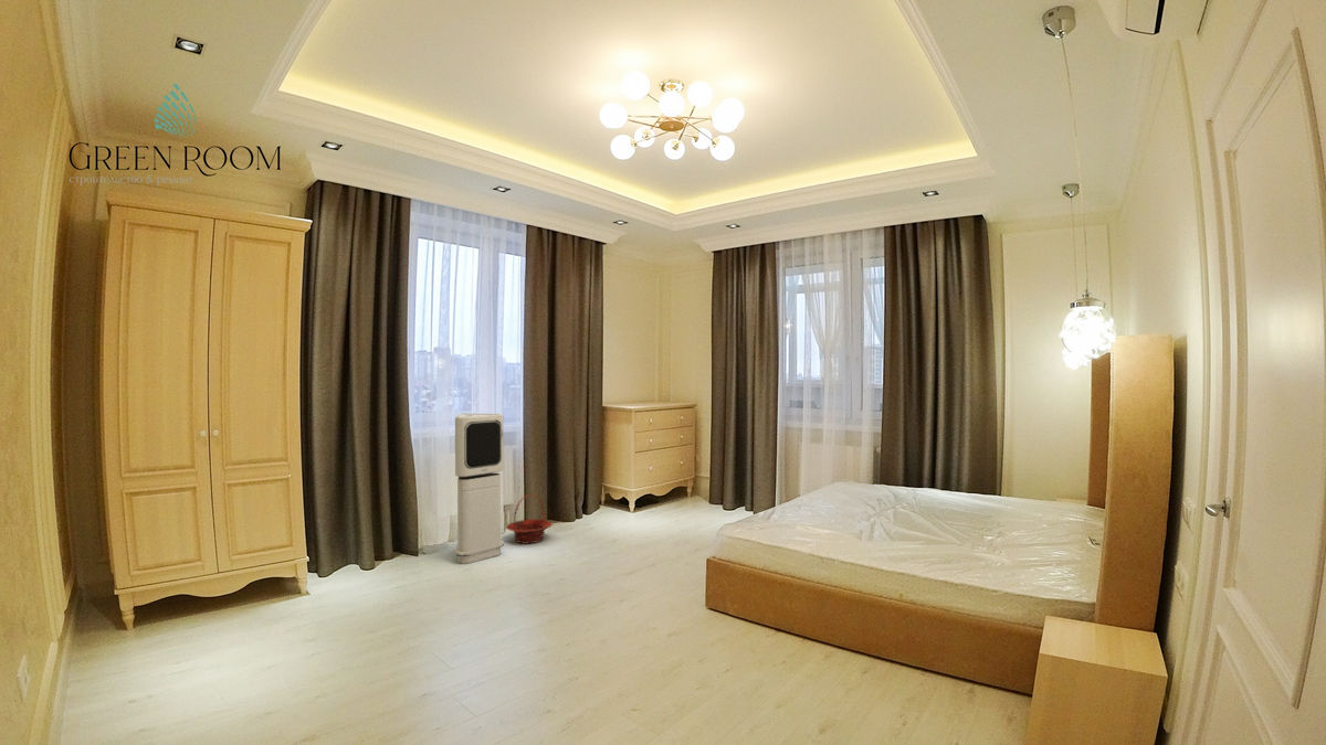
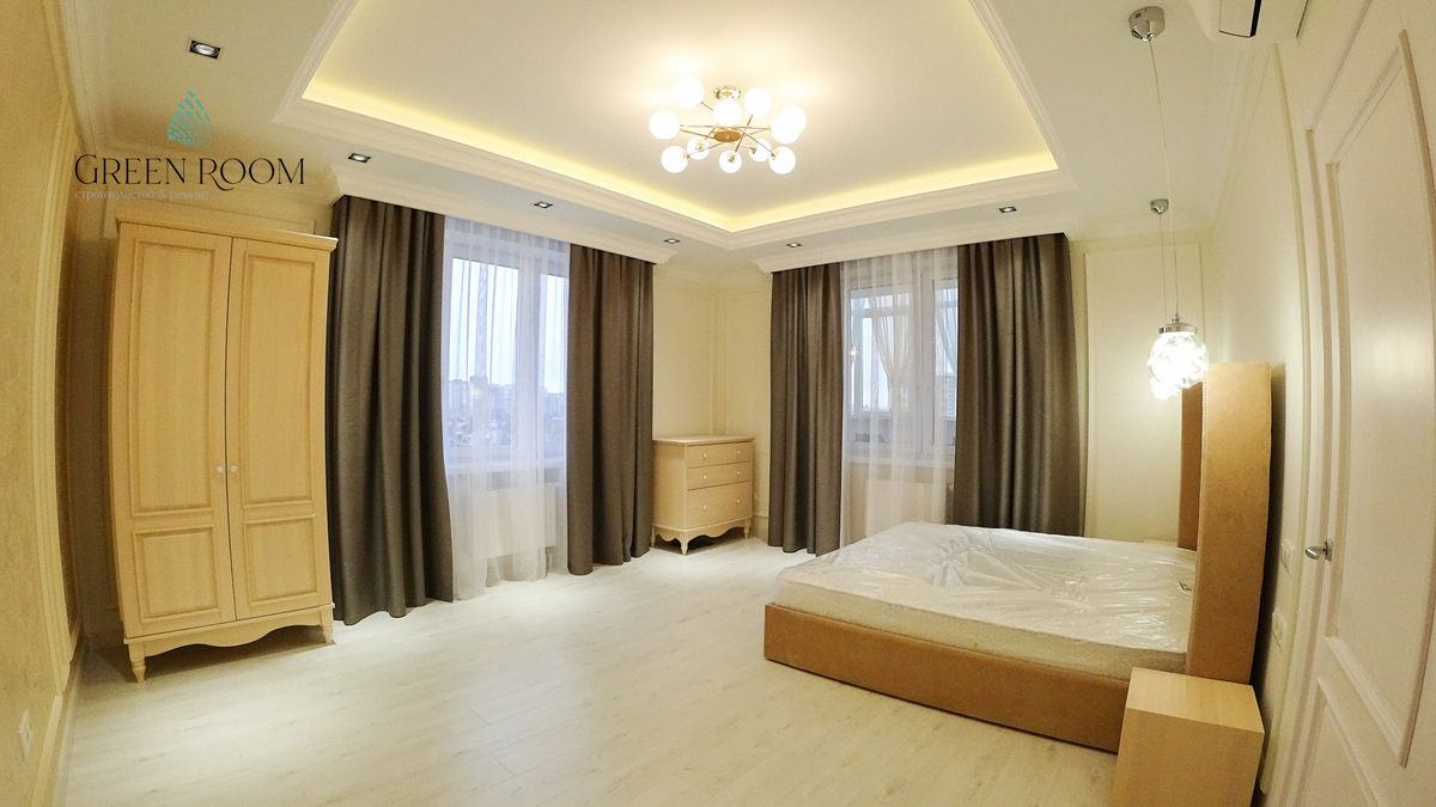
- basket [505,493,554,544]
- air purifier [454,413,505,565]
